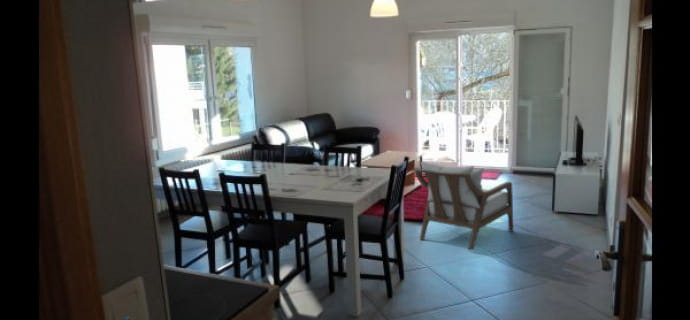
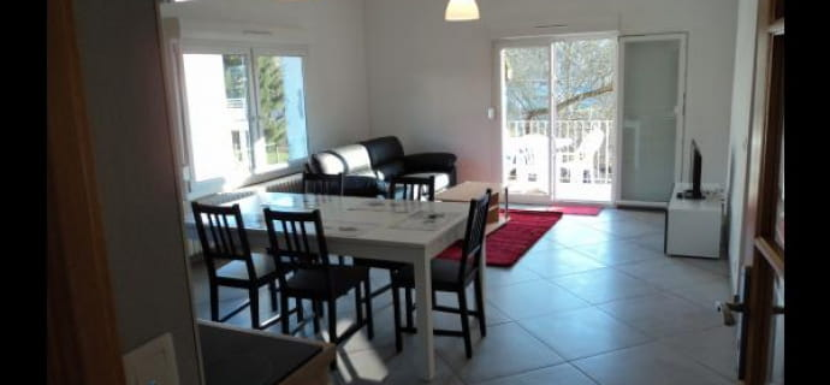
- armchair [413,161,514,251]
